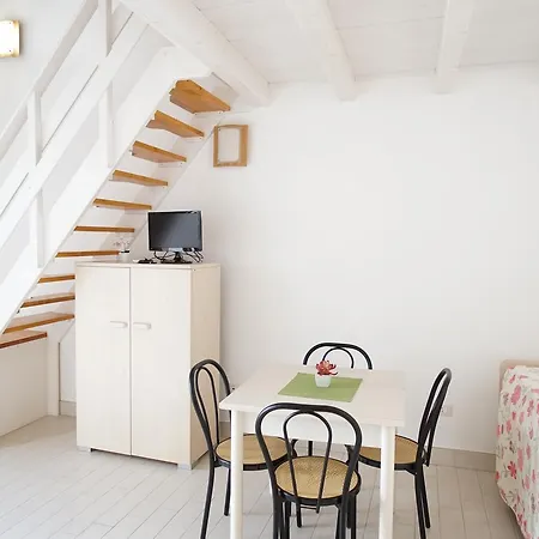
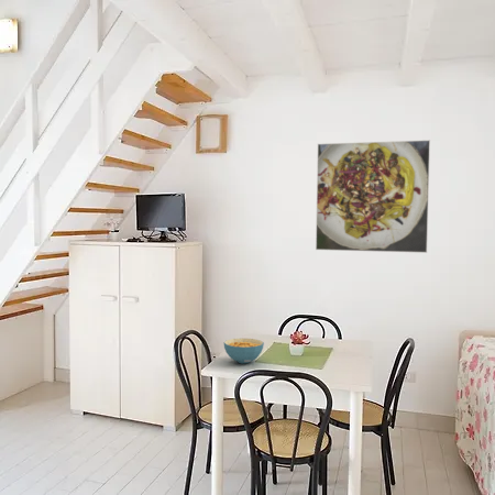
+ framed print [315,139,431,254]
+ cereal bowl [222,338,265,364]
